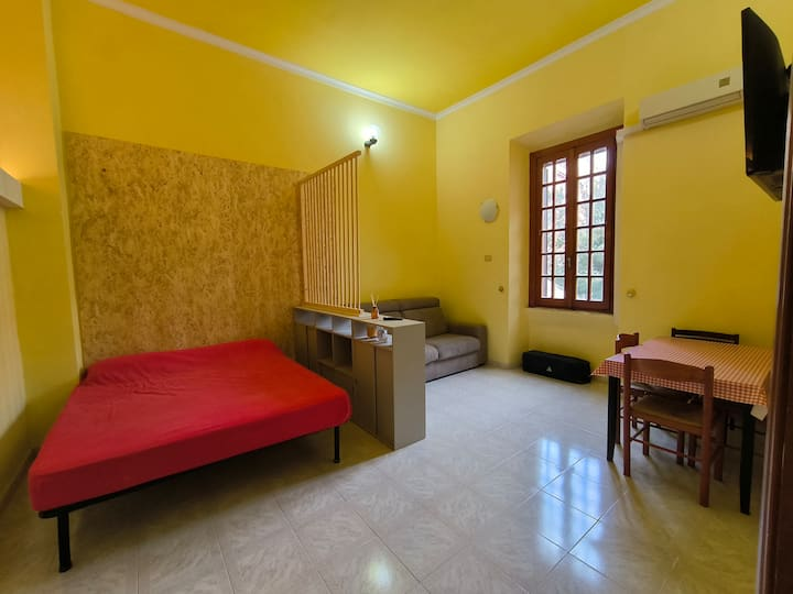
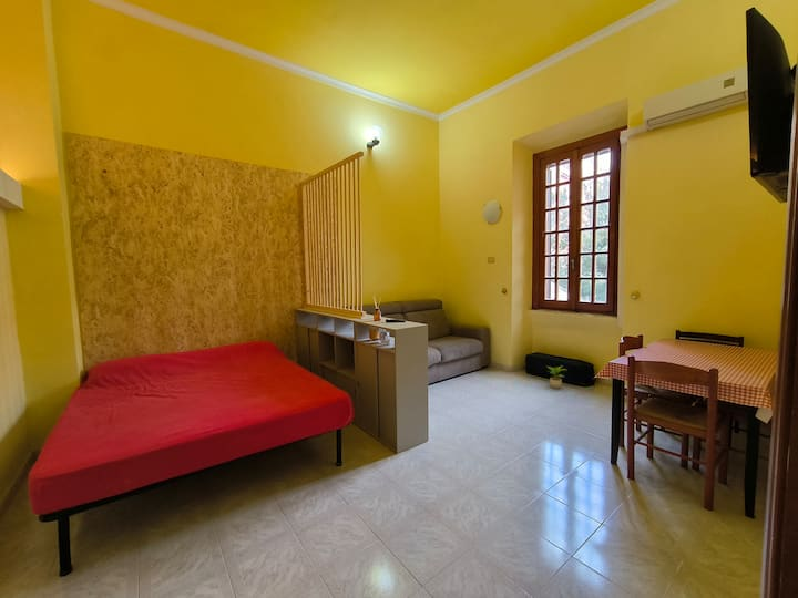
+ potted plant [546,364,566,390]
